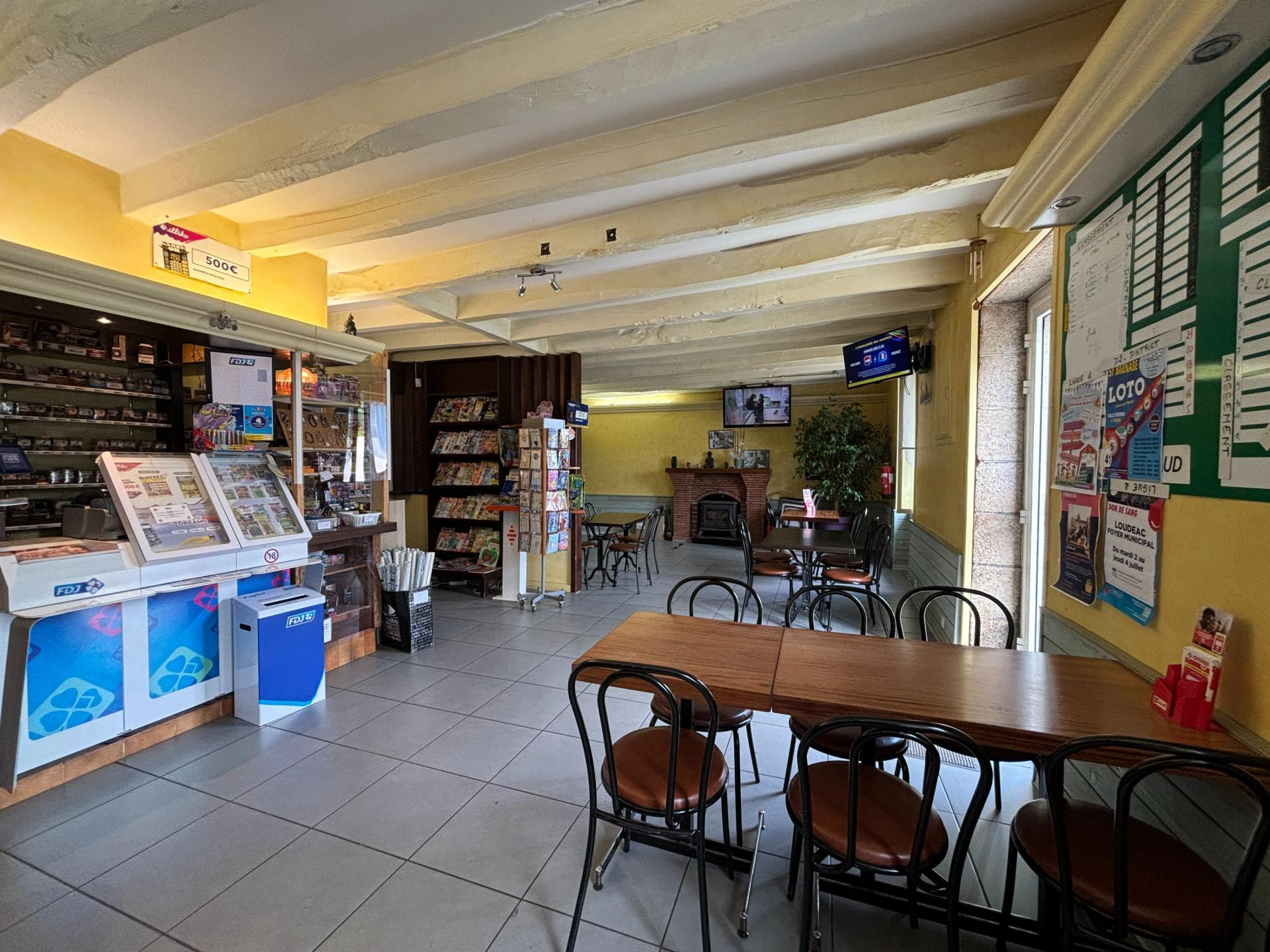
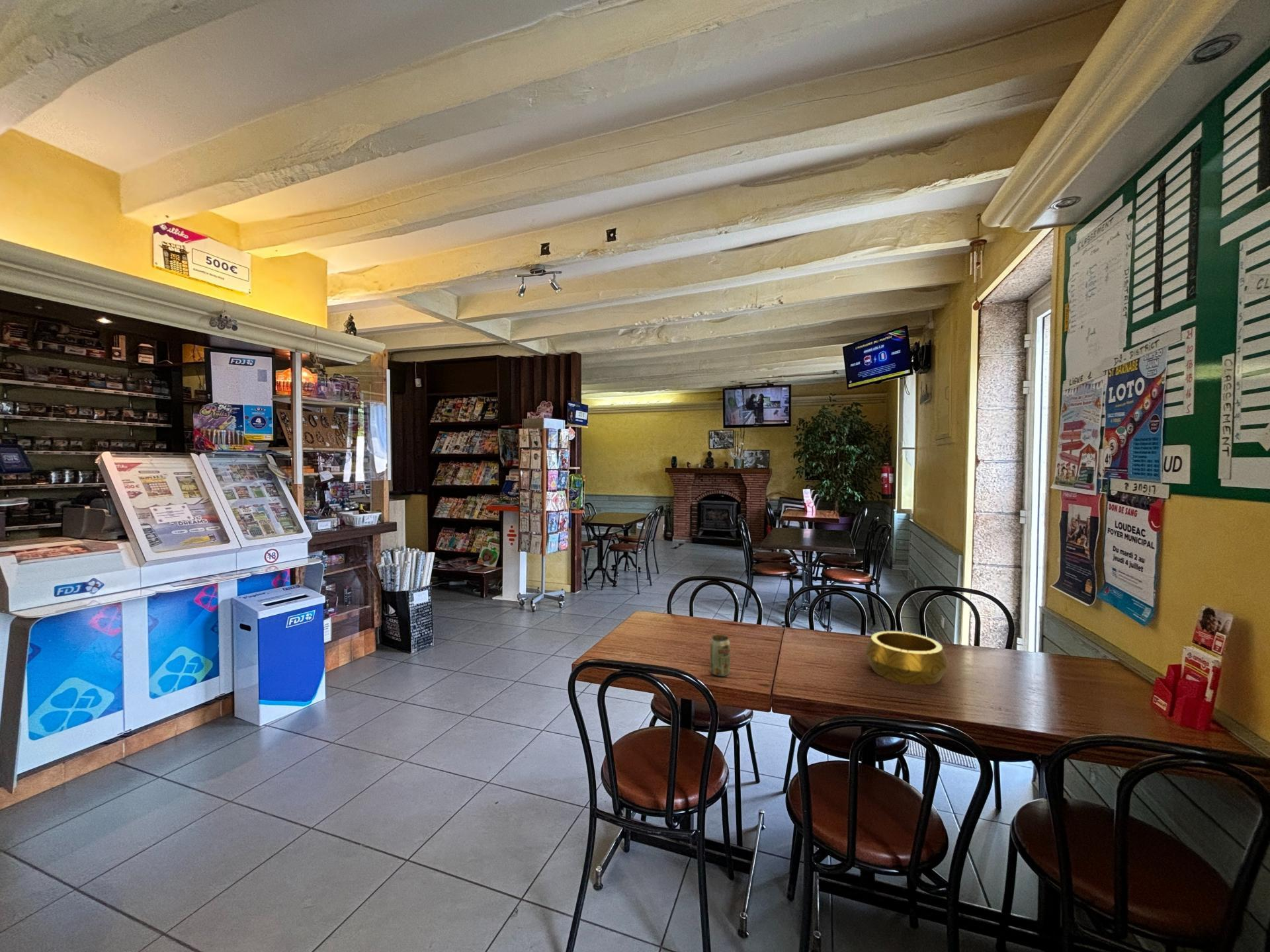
+ beverage can [710,634,731,677]
+ decorative bowl [864,631,950,686]
